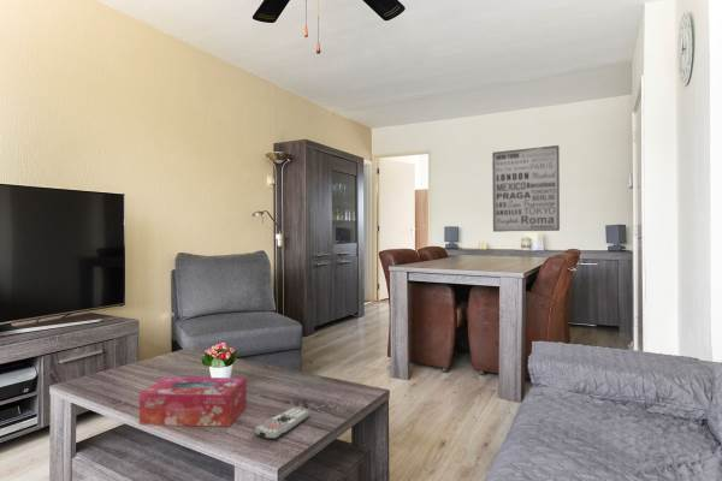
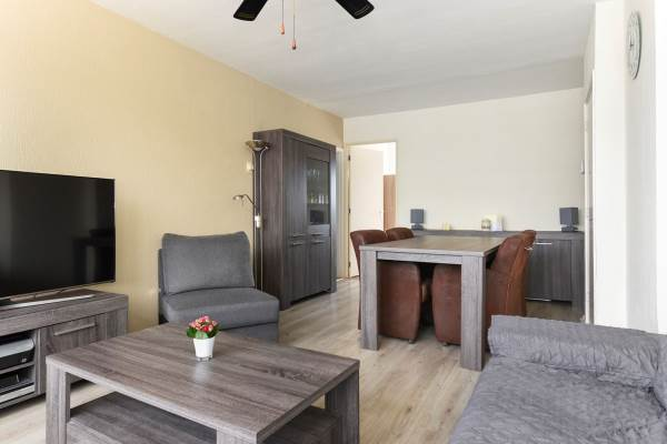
- wall art [491,144,561,233]
- remote control [253,406,310,440]
- tissue box [138,375,248,428]
